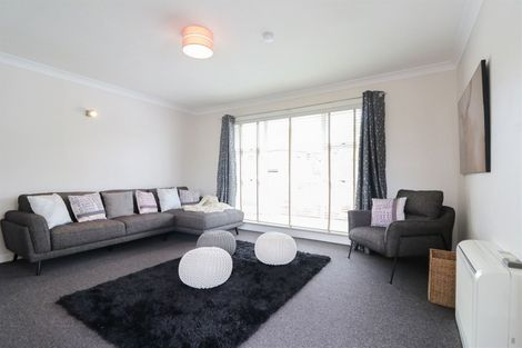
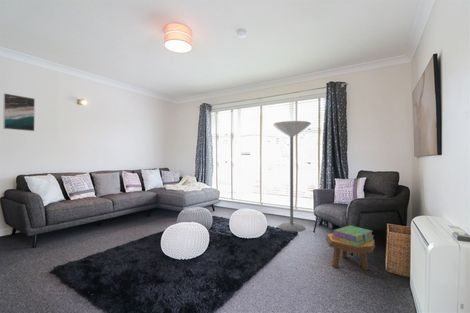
+ floor lamp [272,120,312,233]
+ footstool [325,233,376,271]
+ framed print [2,92,36,132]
+ stack of books [332,225,375,247]
